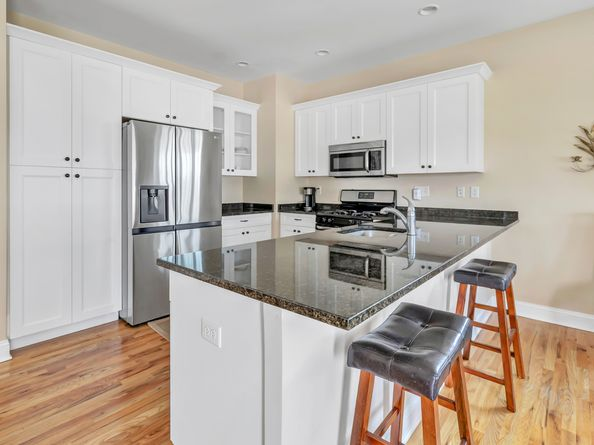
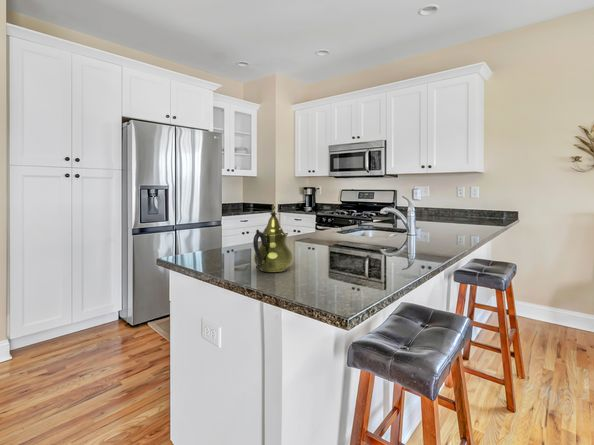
+ teapot [252,205,294,273]
